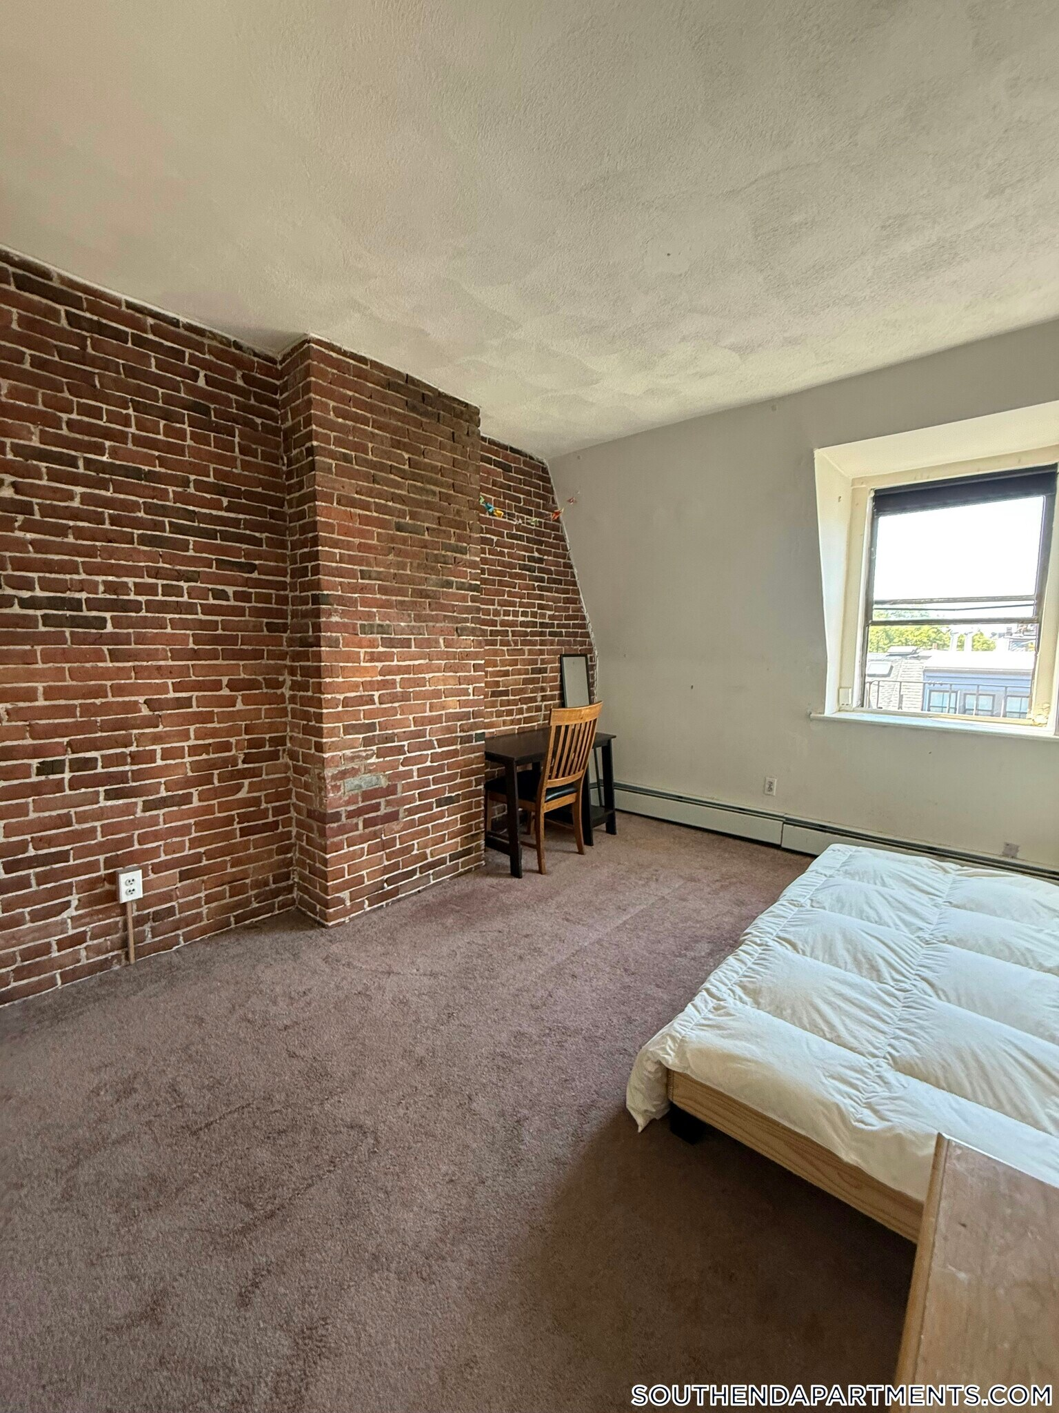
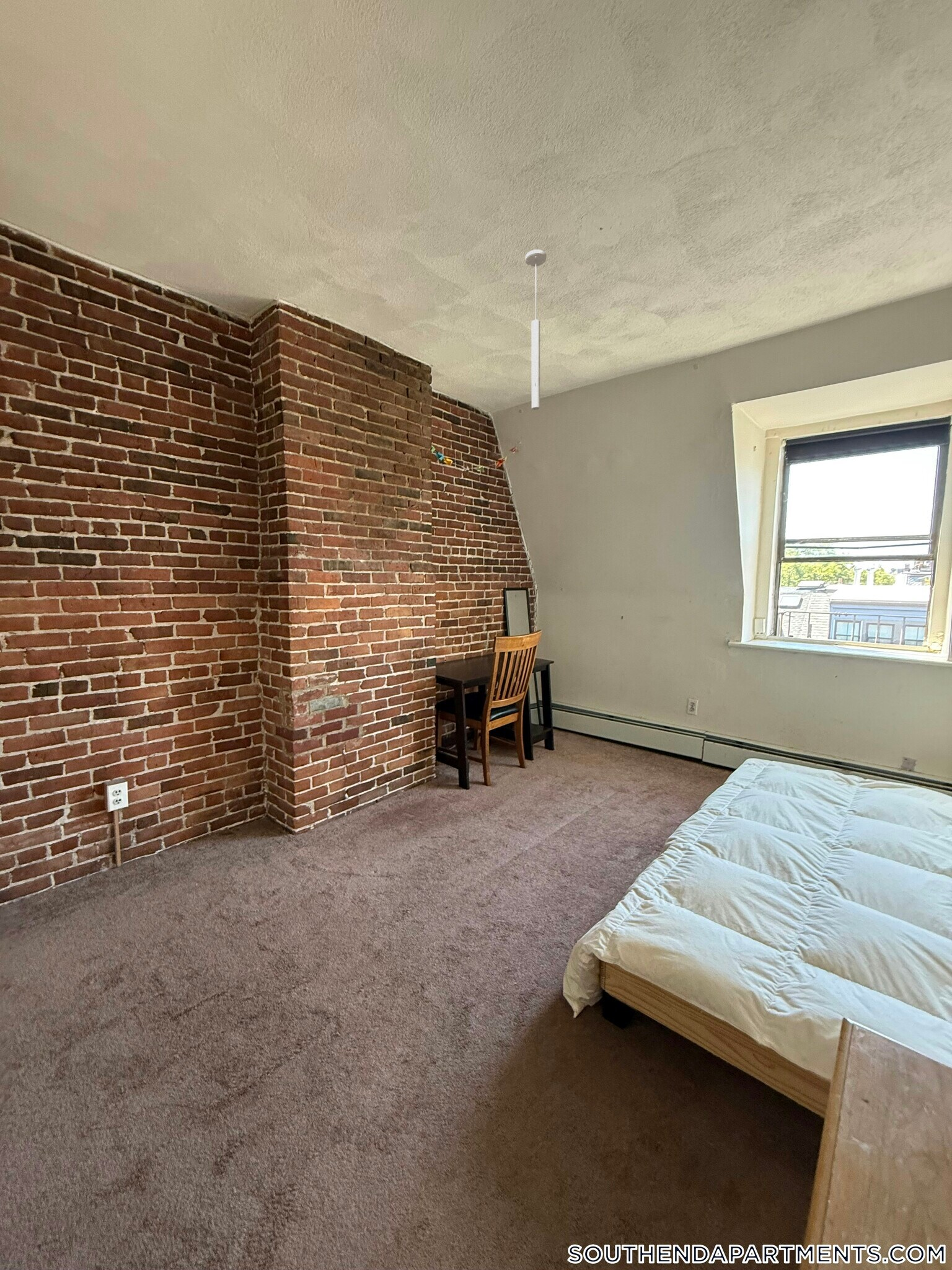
+ ceiling light [524,249,547,411]
